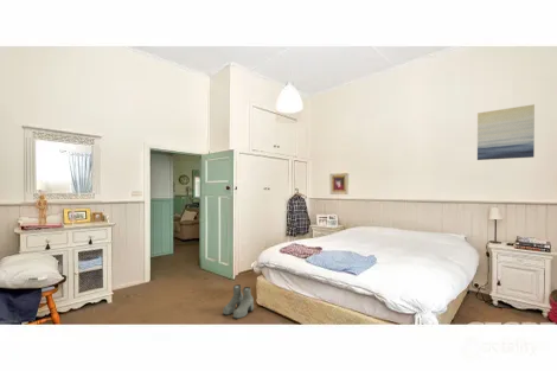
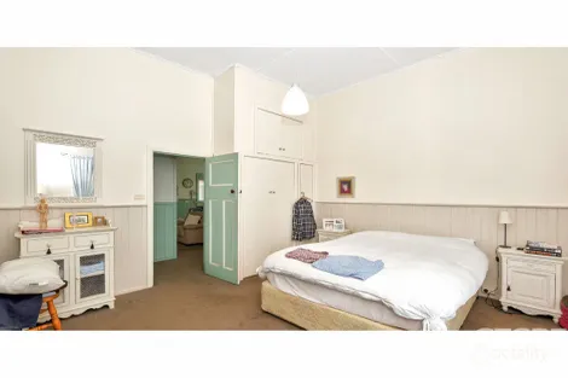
- wall art [476,103,536,161]
- boots [222,283,255,320]
